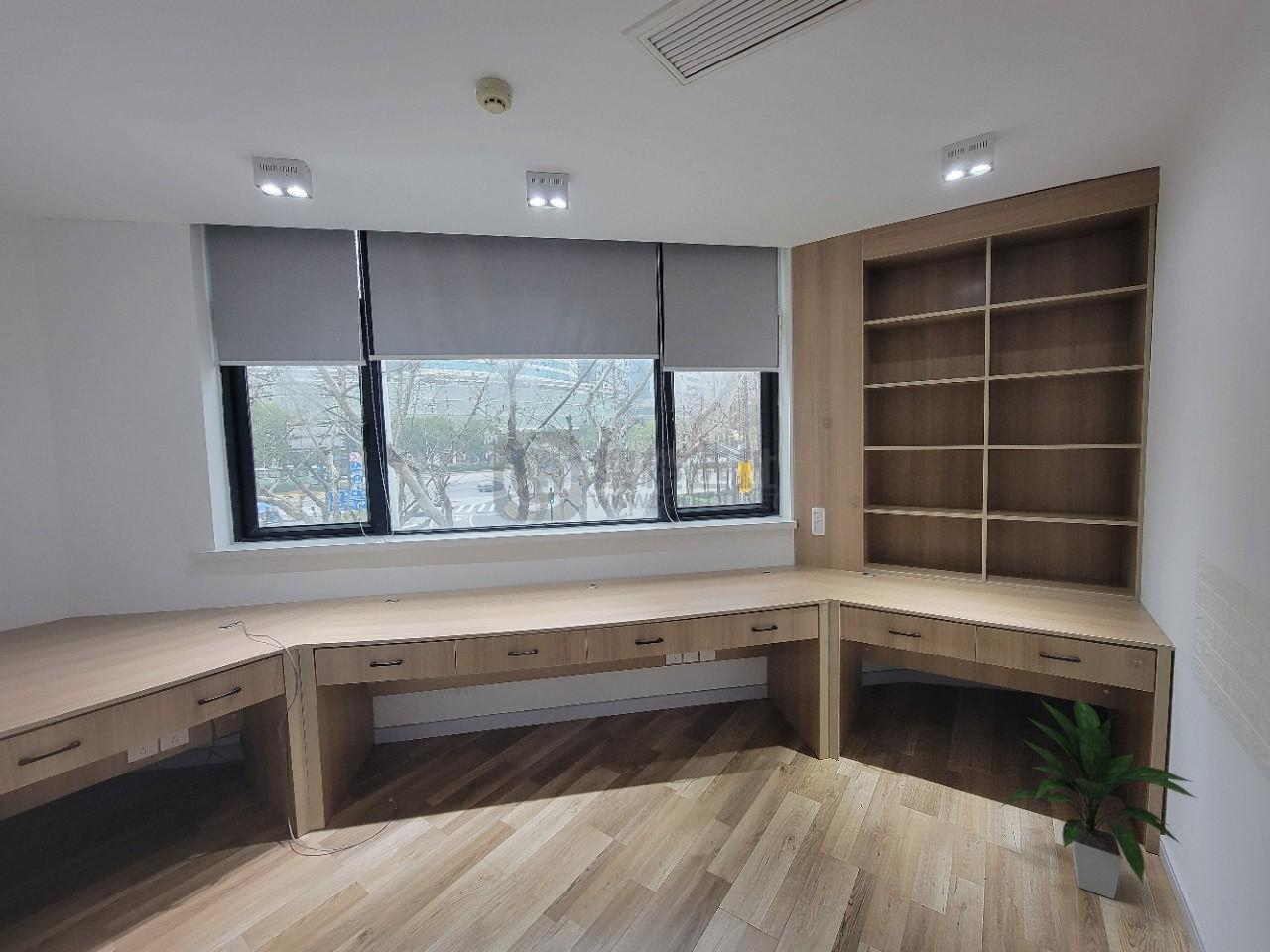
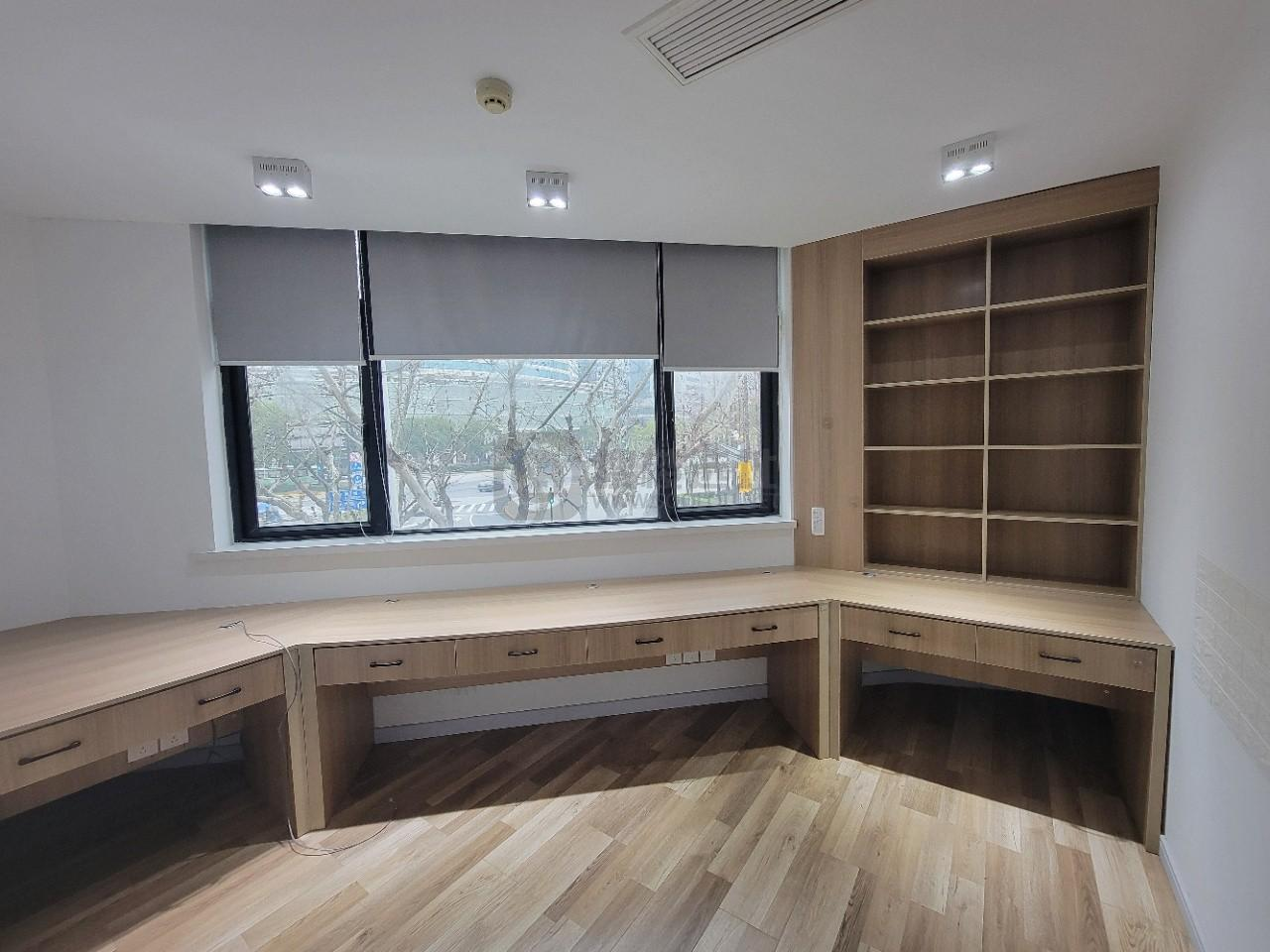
- indoor plant [997,697,1199,900]
